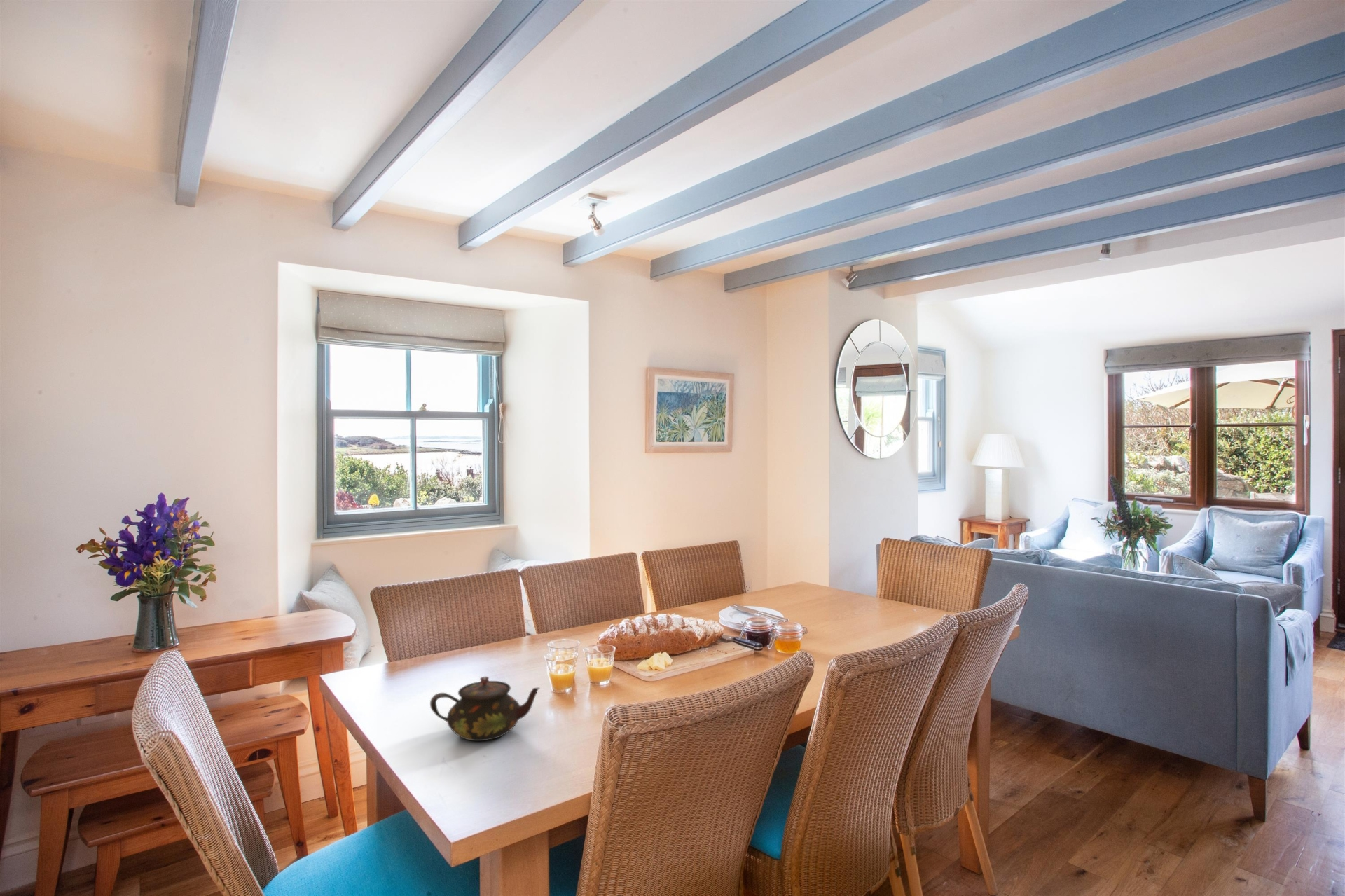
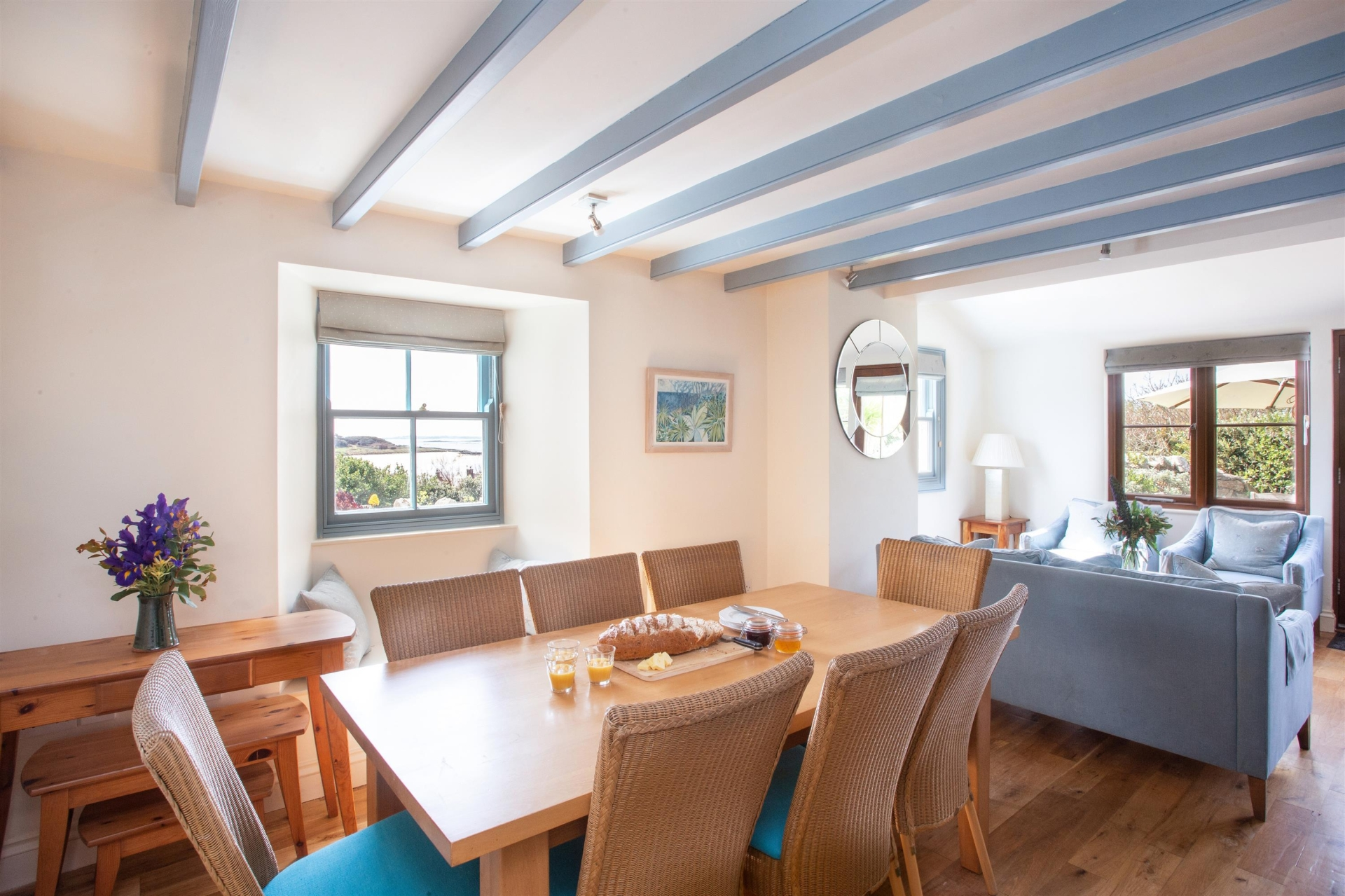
- teapot [429,676,541,742]
